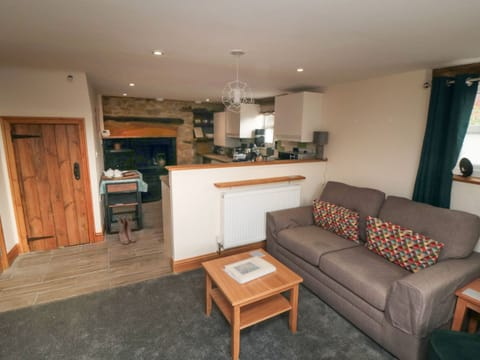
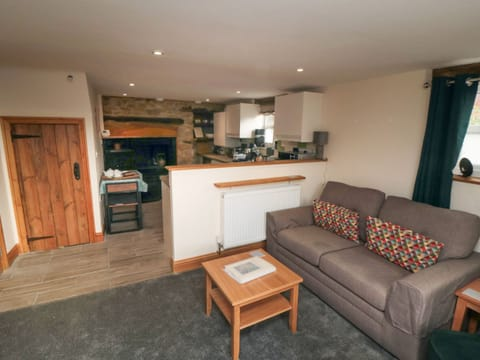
- boots [116,215,137,245]
- pendant light [221,49,253,114]
